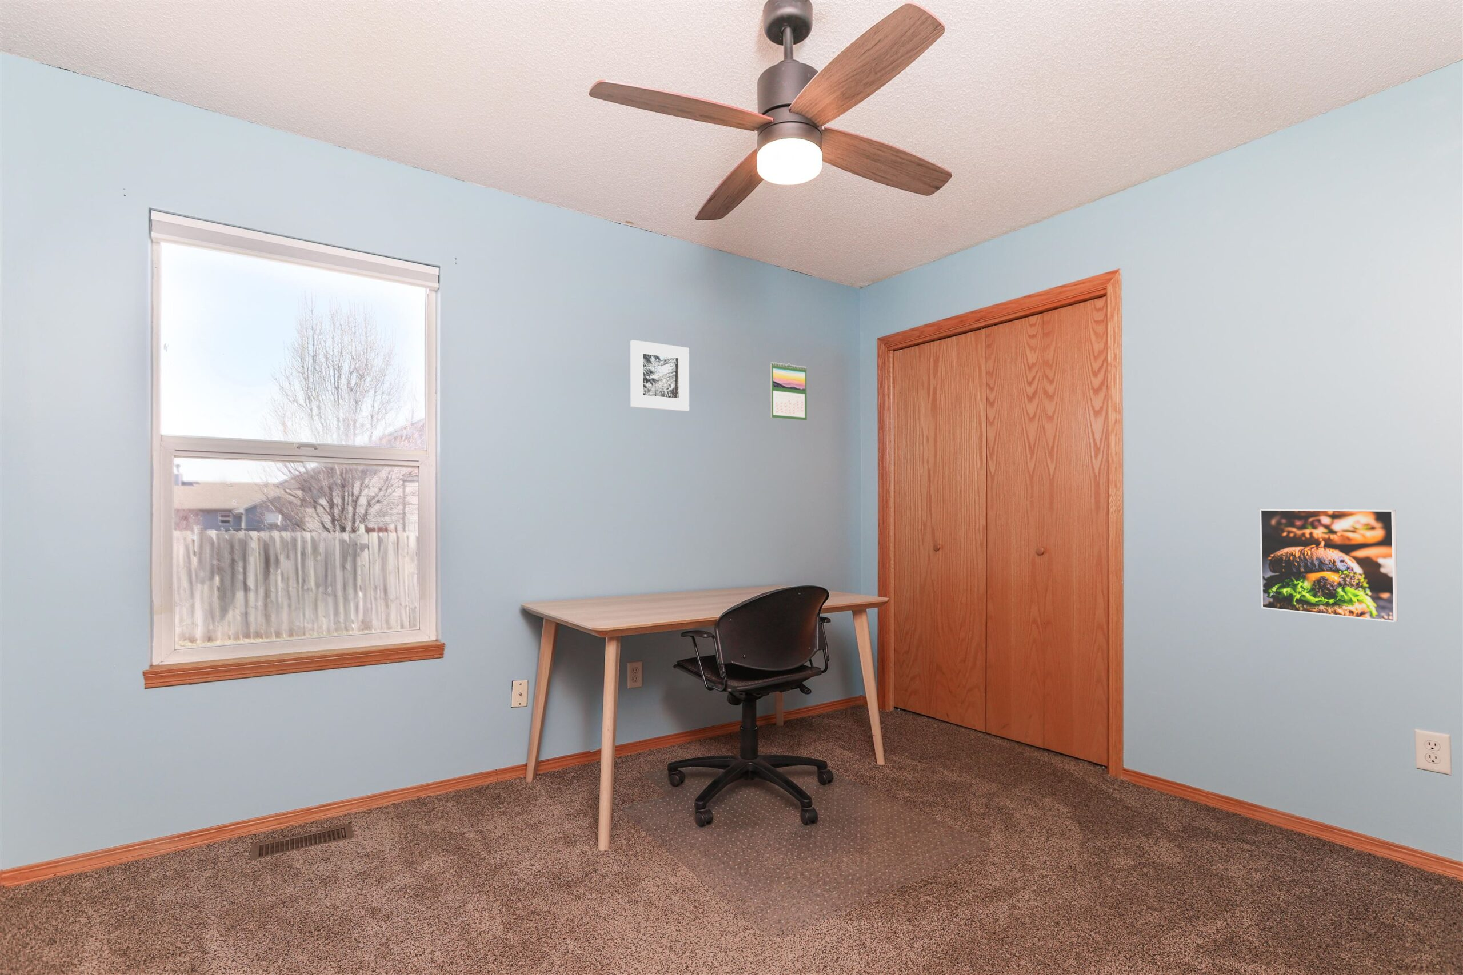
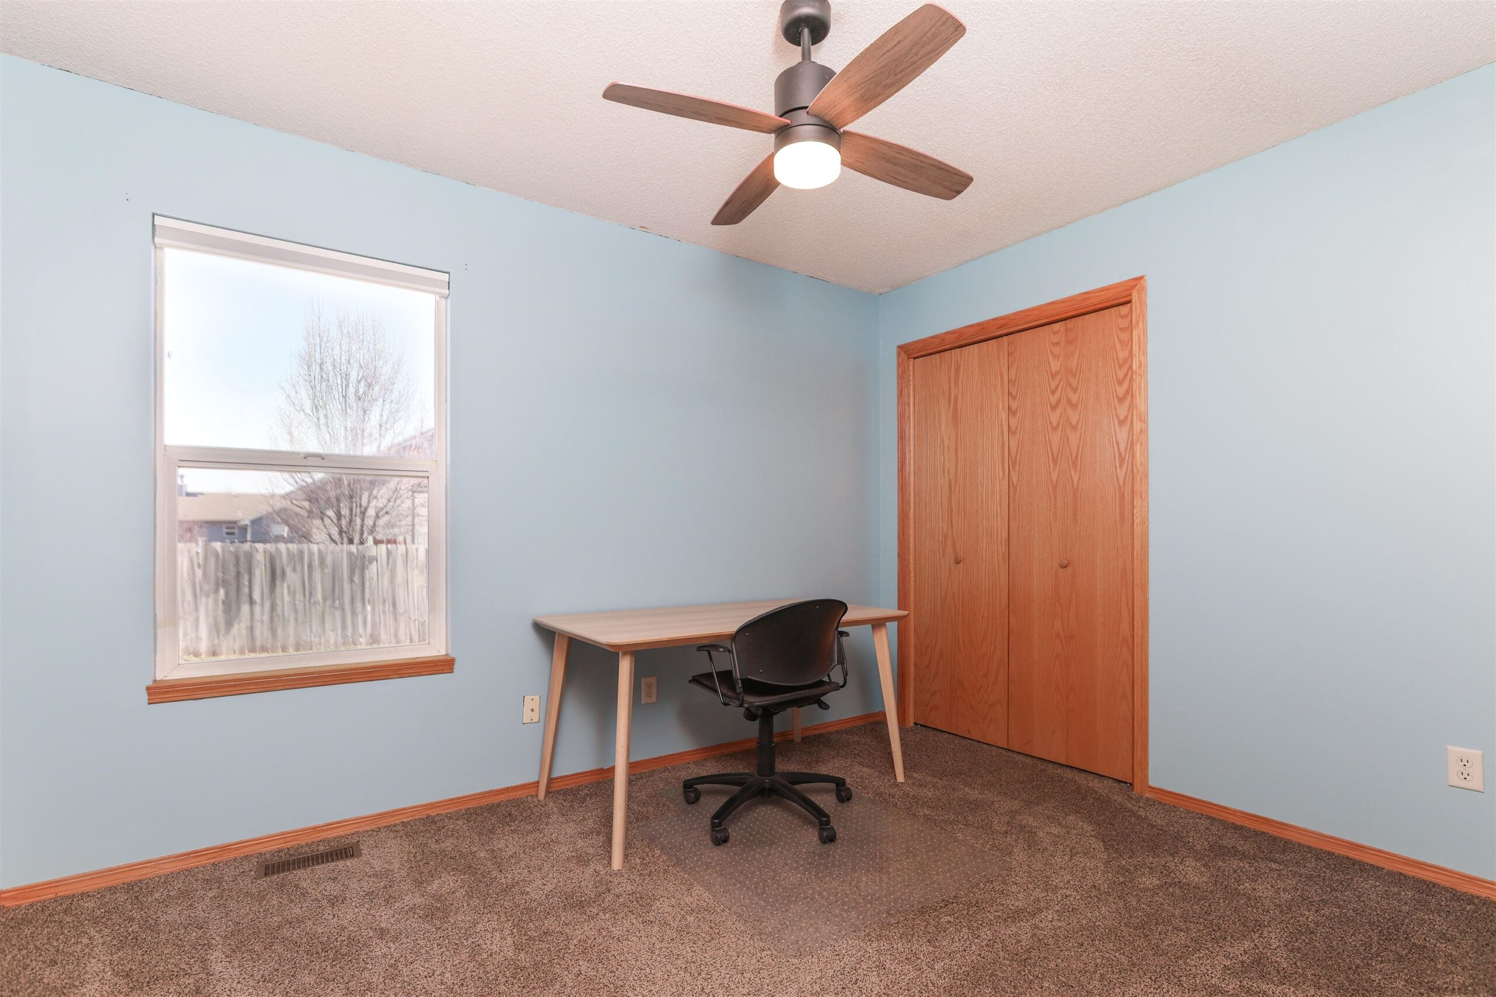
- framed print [630,340,690,411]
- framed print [1259,508,1399,622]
- calendar [770,361,808,421]
